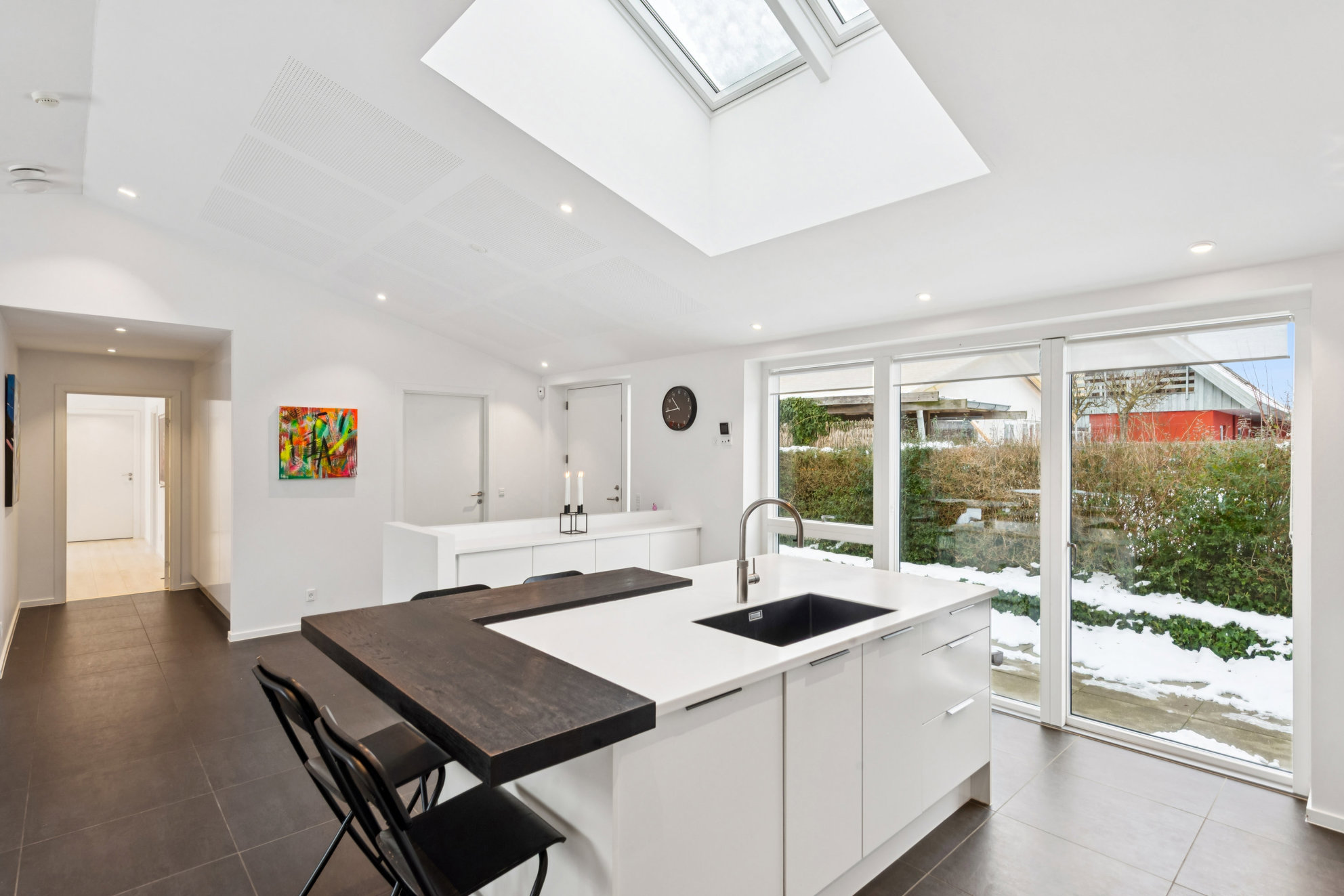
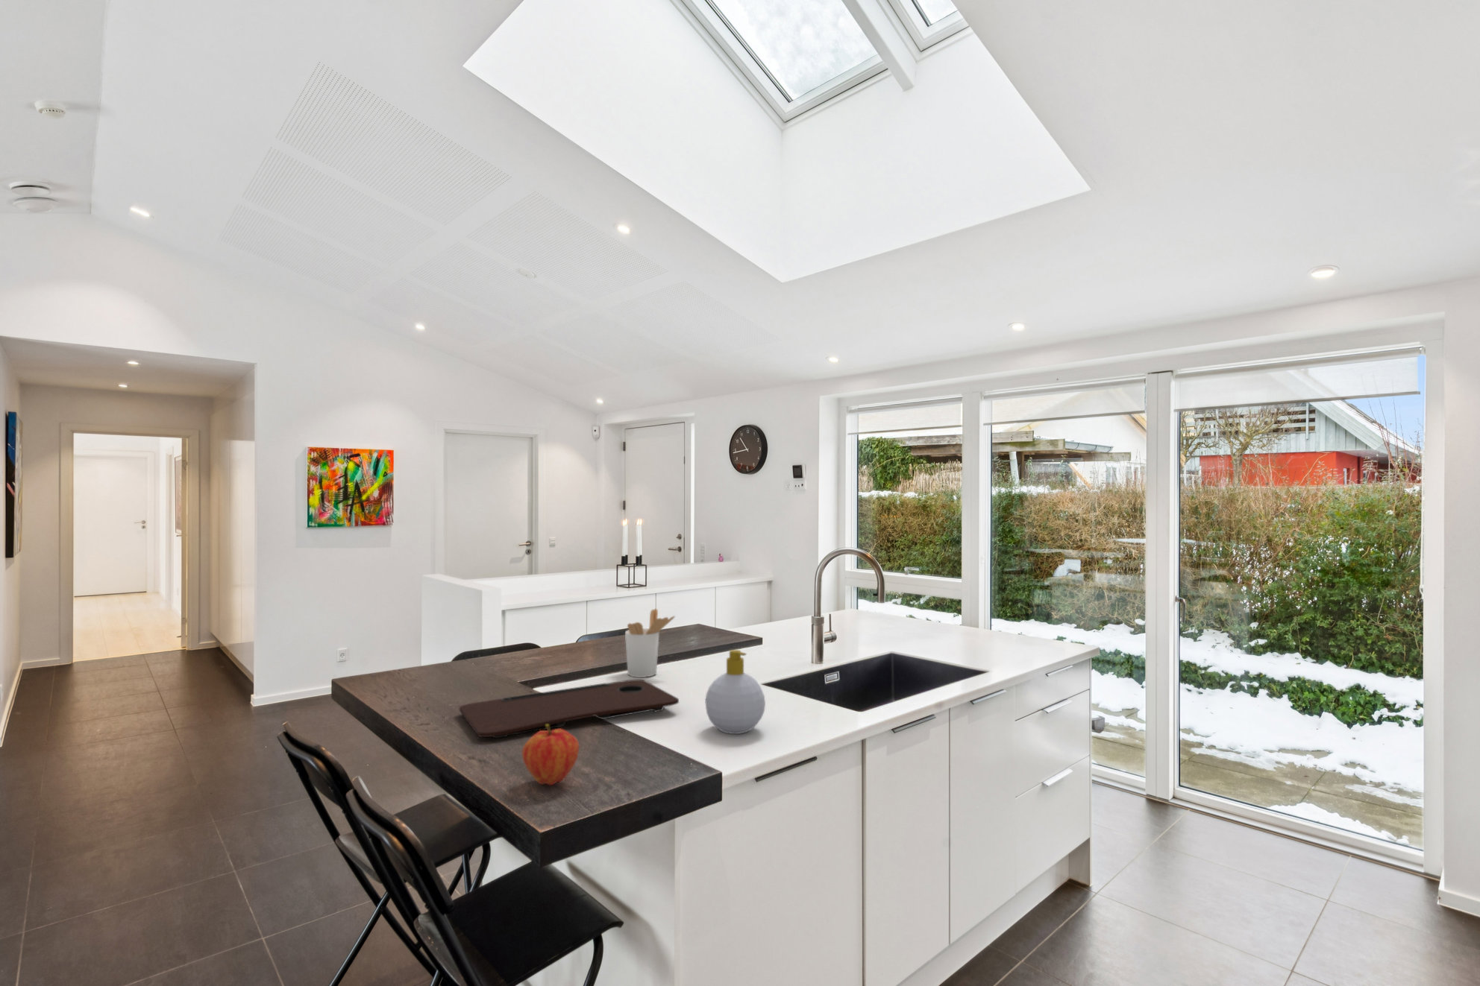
+ soap bottle [704,649,766,735]
+ fruit [522,724,579,786]
+ cutting board [459,679,679,738]
+ utensil holder [624,609,676,678]
